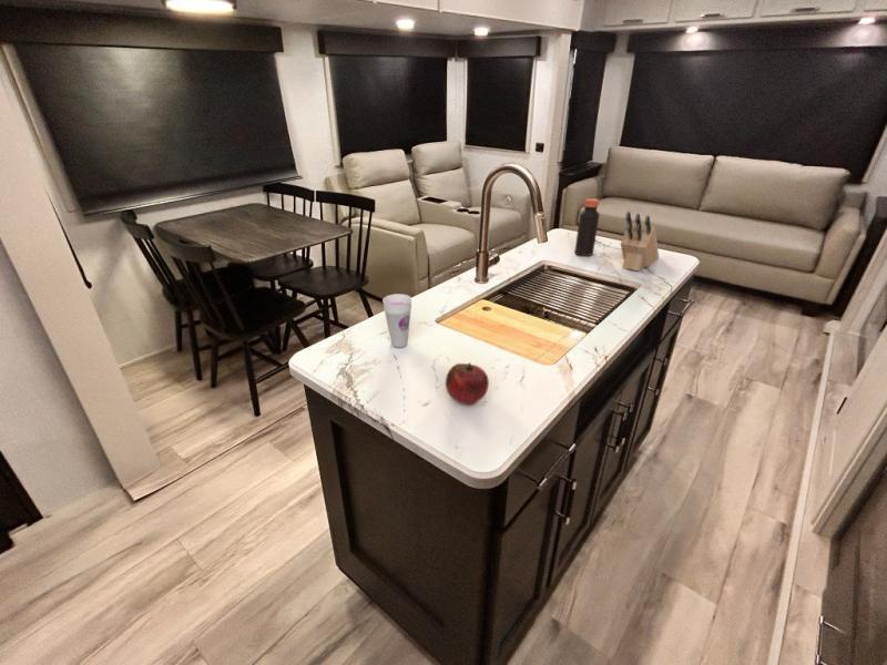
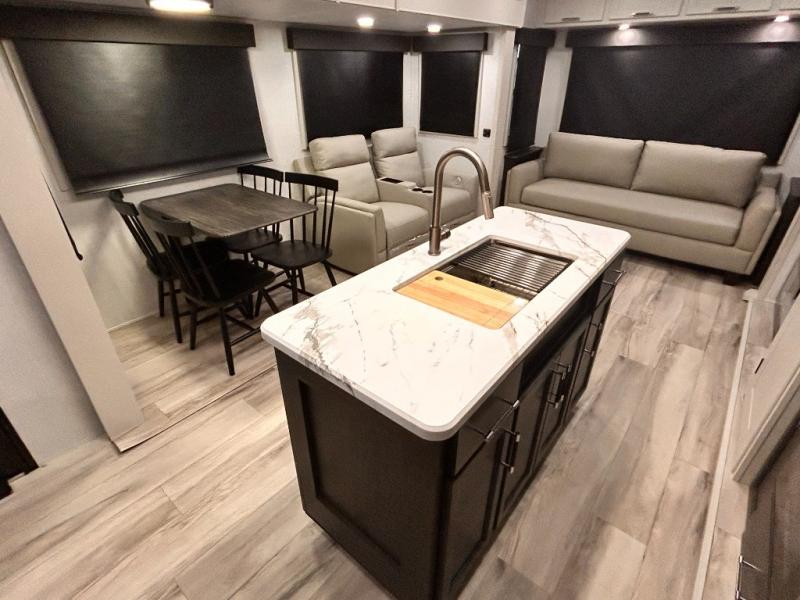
- fruit [445,361,490,406]
- bottle [573,197,600,257]
- knife block [620,211,660,273]
- cup [381,293,412,349]
